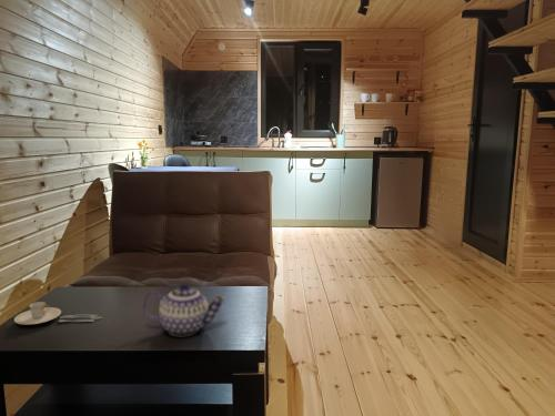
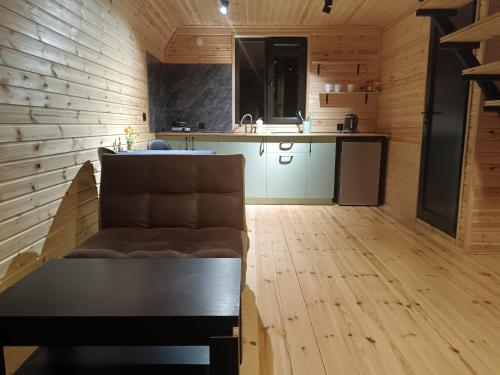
- teapot [142,282,225,337]
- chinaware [13,301,104,326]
